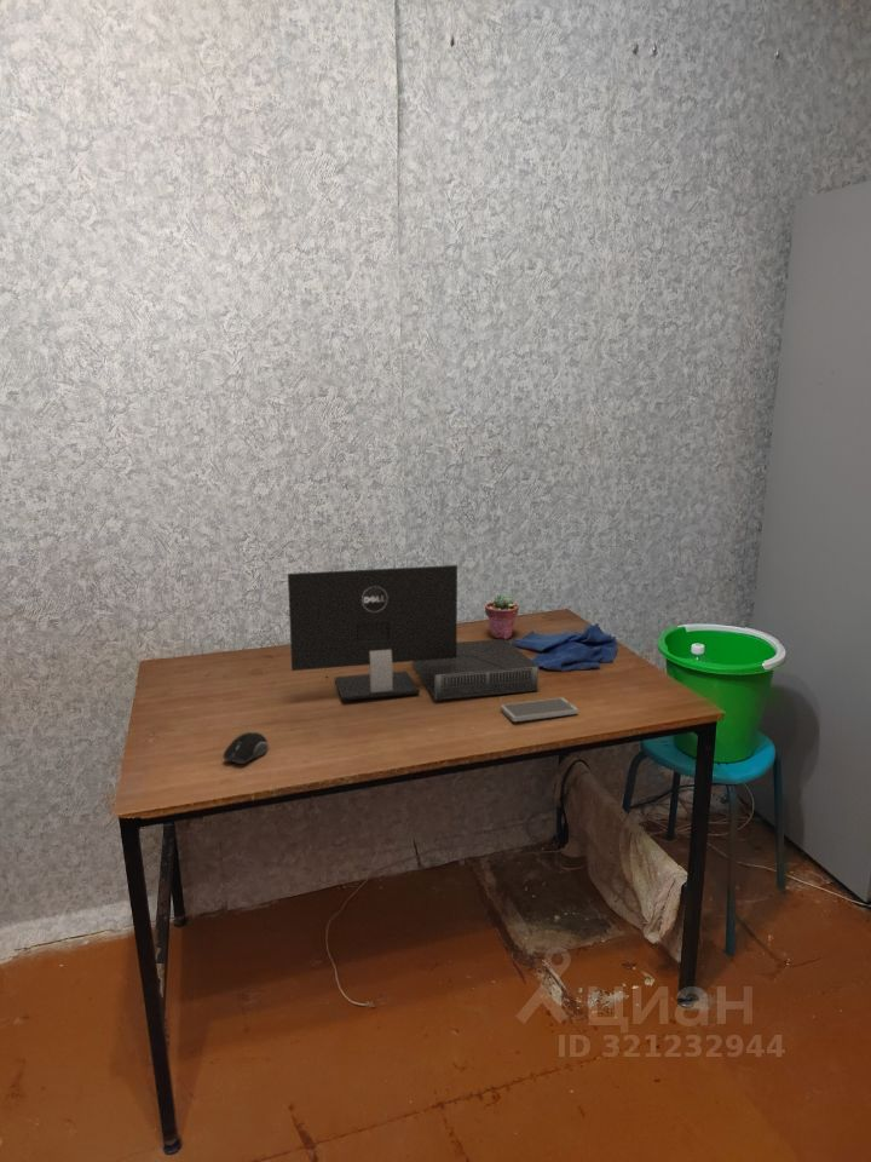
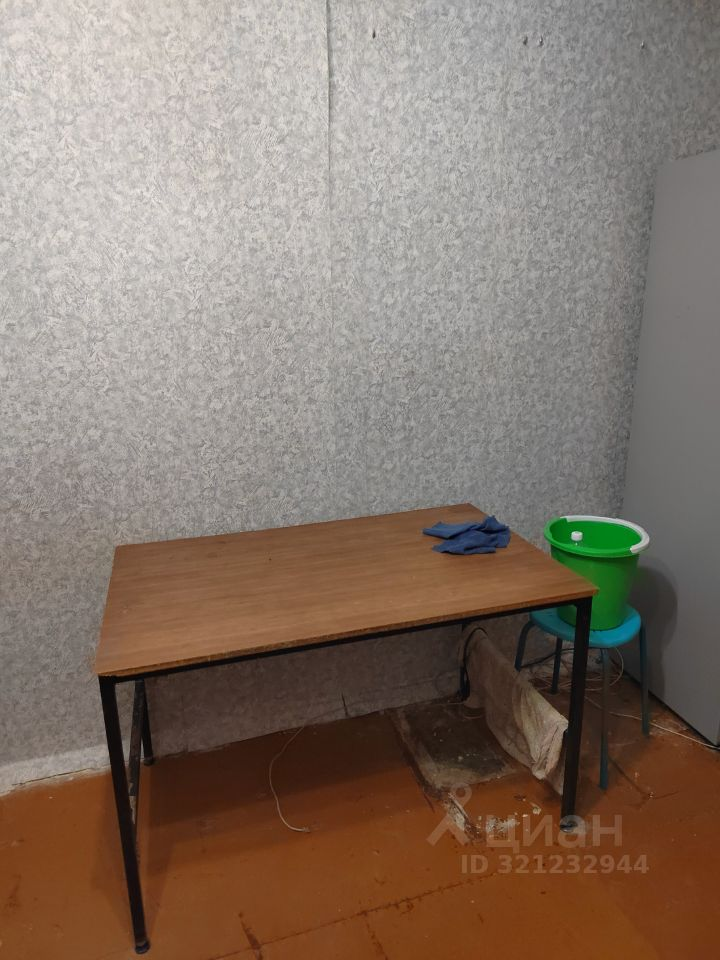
- computer mouse [221,731,270,765]
- smartphone [500,696,579,723]
- computer monitor [287,564,540,701]
- potted succulent [484,592,520,639]
